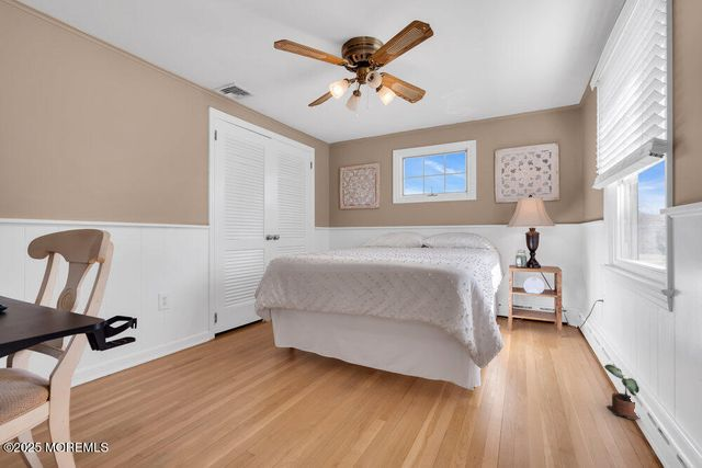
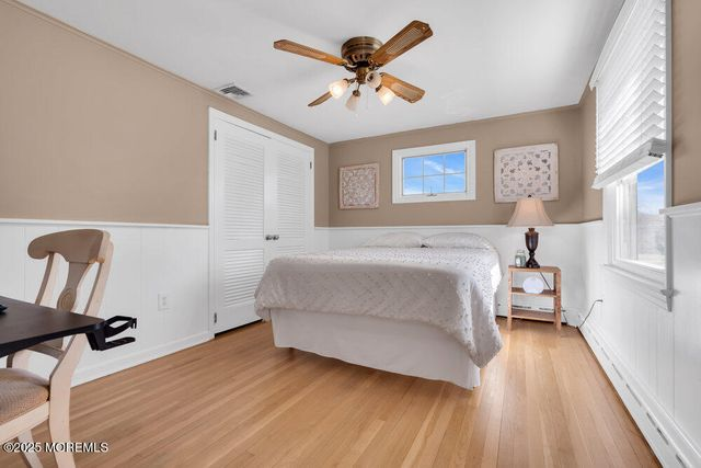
- potted plant [603,363,641,420]
